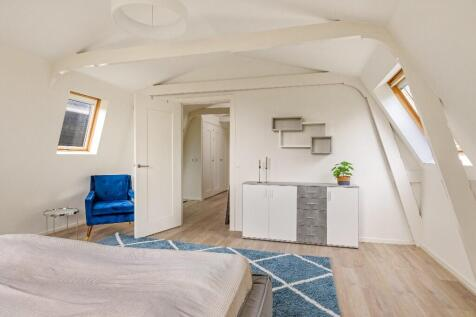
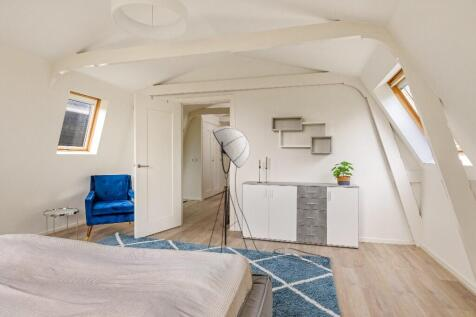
+ floor lamp [207,125,331,264]
